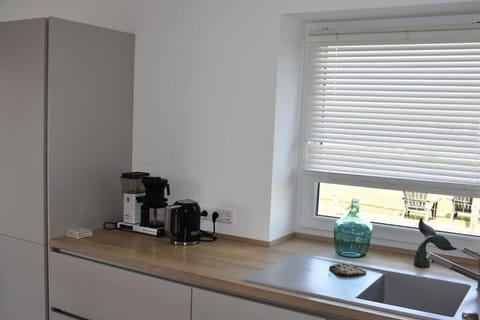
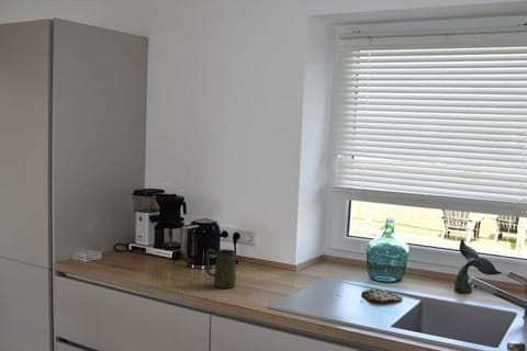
+ mug [205,248,237,290]
